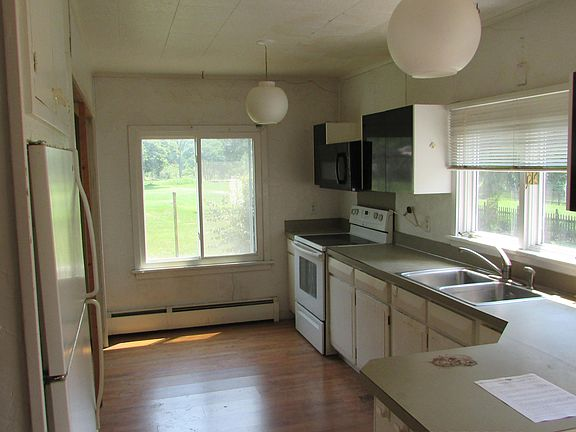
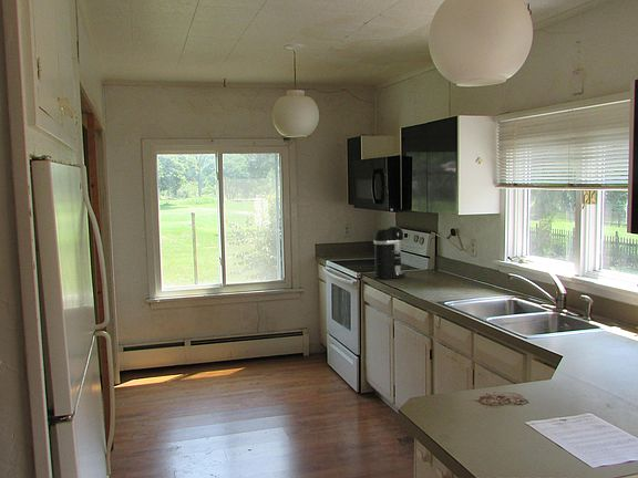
+ coffee maker [372,225,405,280]
